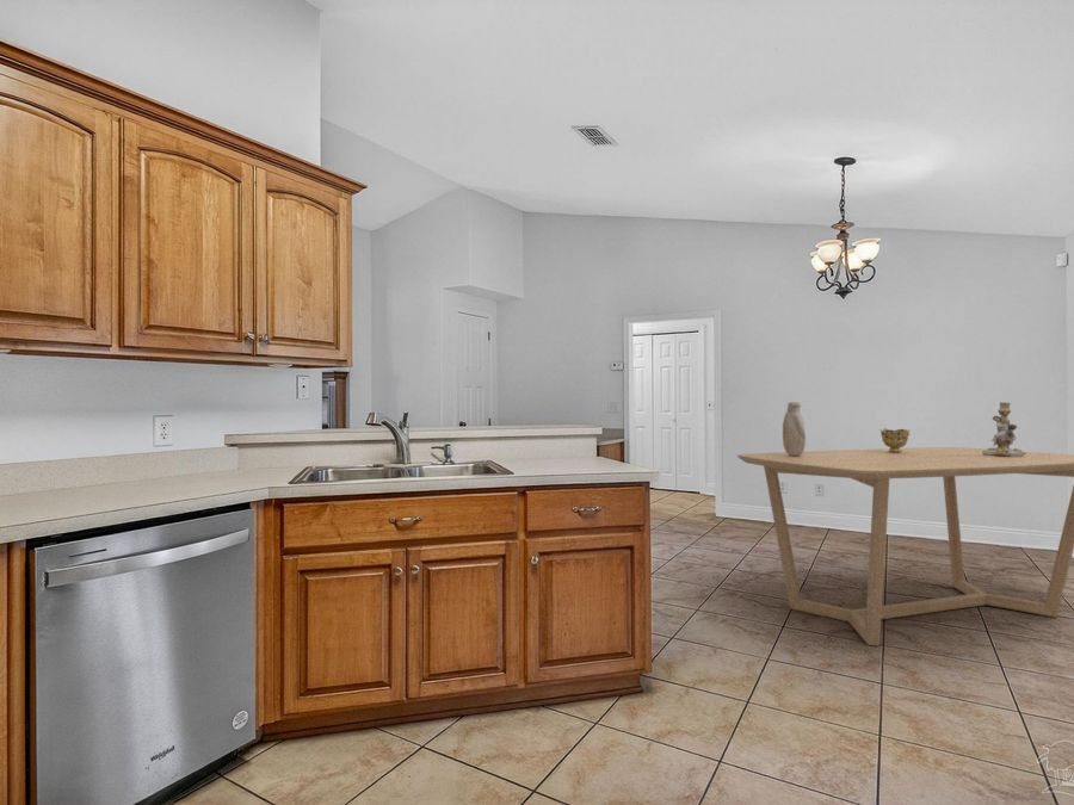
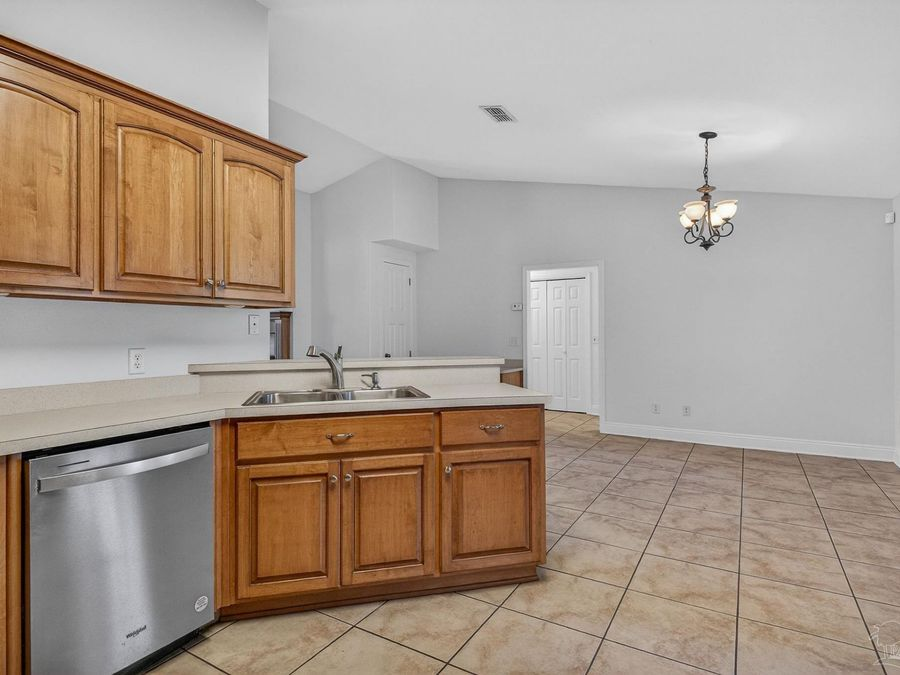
- candlestick [982,401,1026,457]
- vase [782,401,807,457]
- decorative bowl [879,427,912,453]
- dining table [736,446,1074,648]
